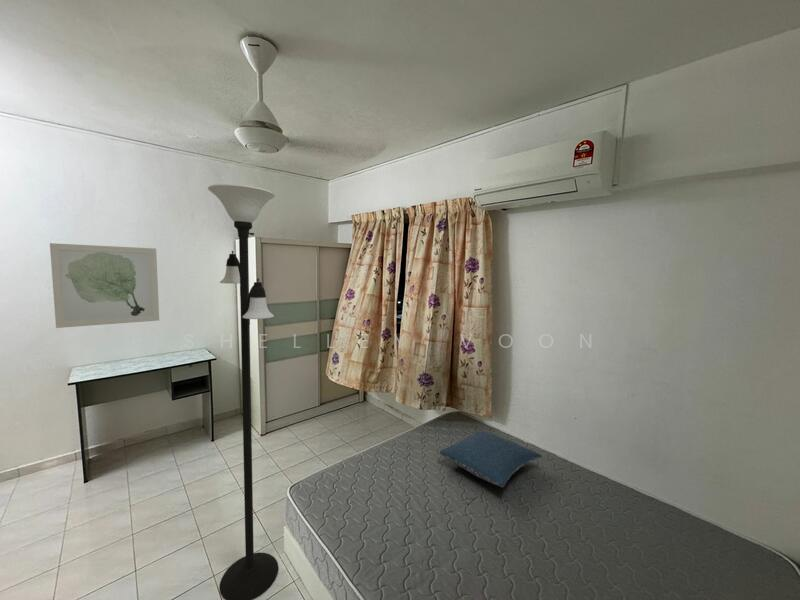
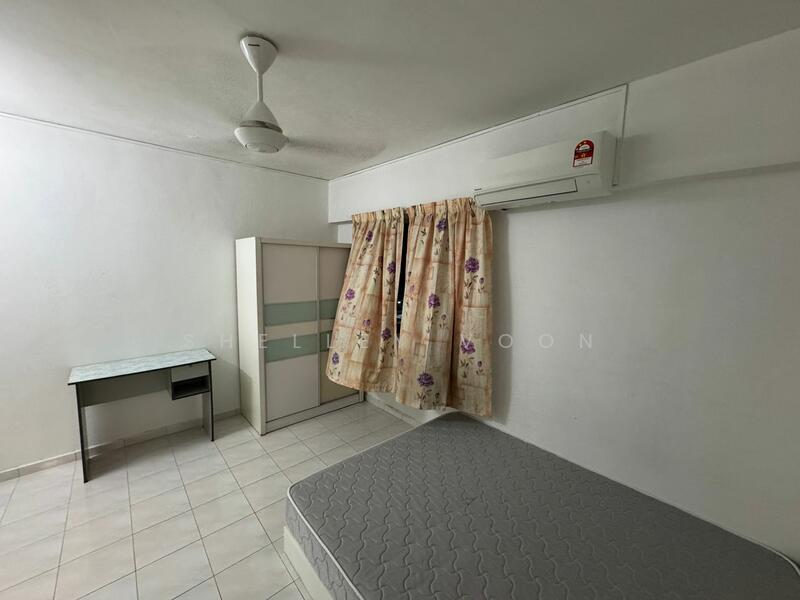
- wall art [49,242,160,329]
- floor lamp [207,183,279,600]
- pillow [438,428,542,488]
